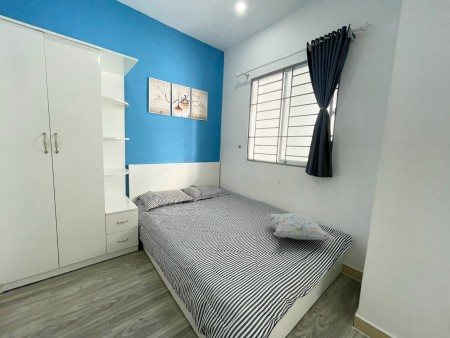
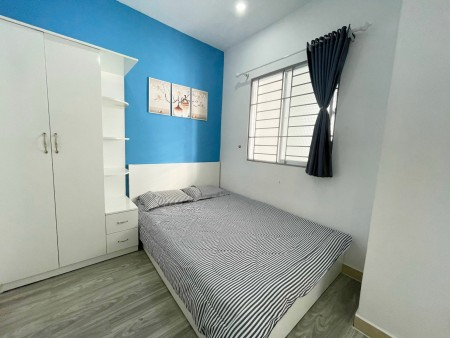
- decorative pillow [266,212,336,242]
